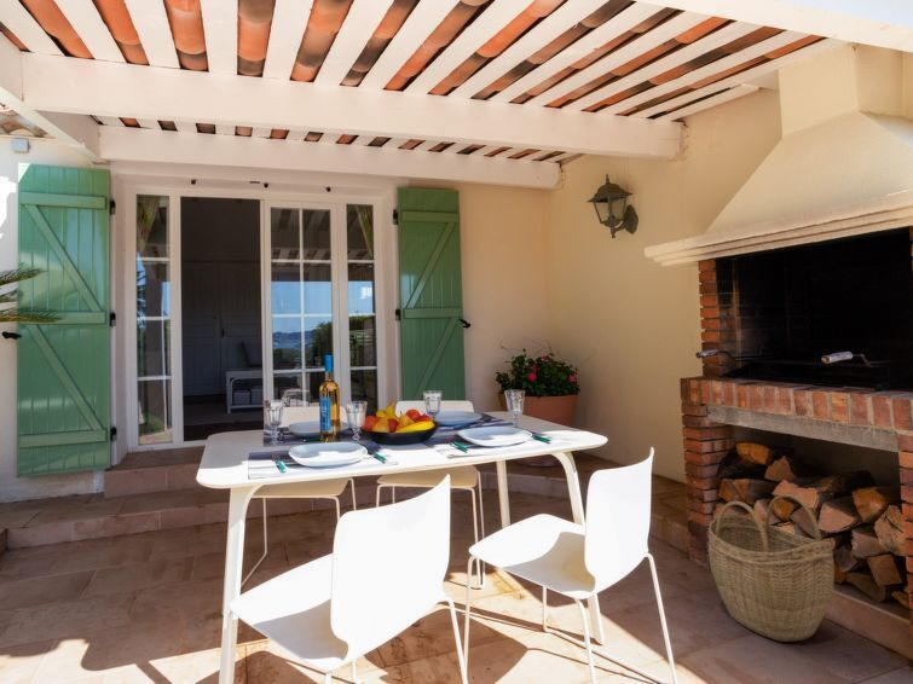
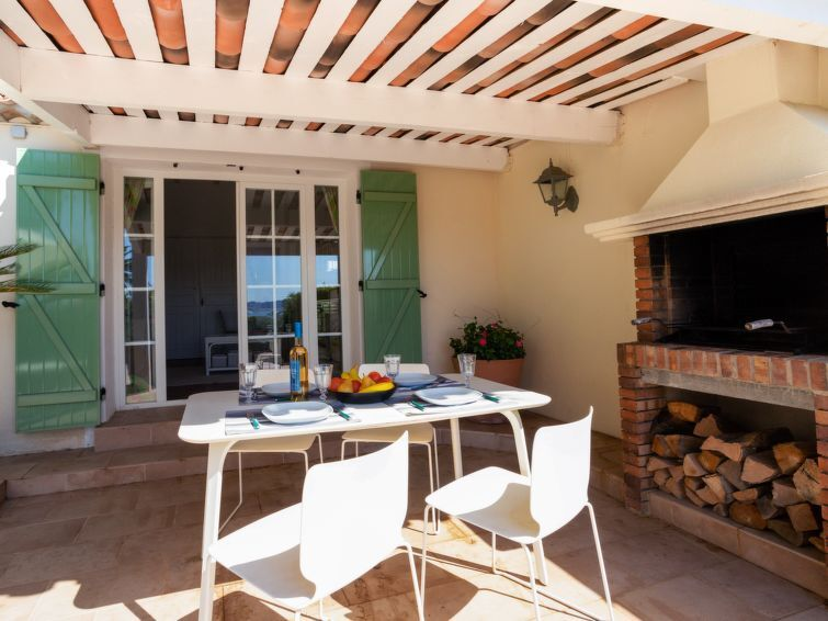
- woven basket [707,493,836,643]
